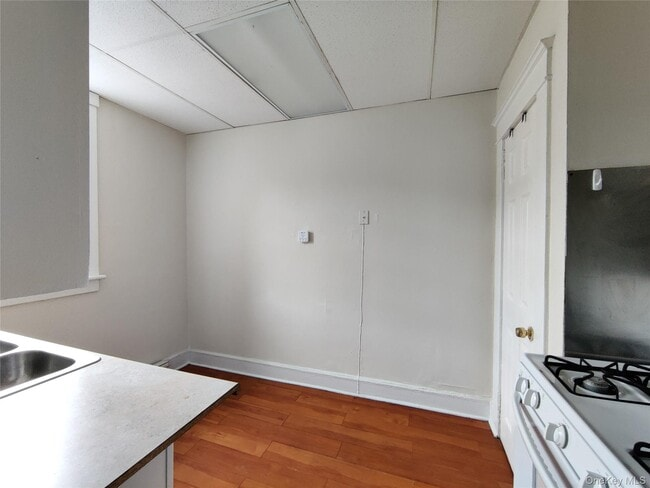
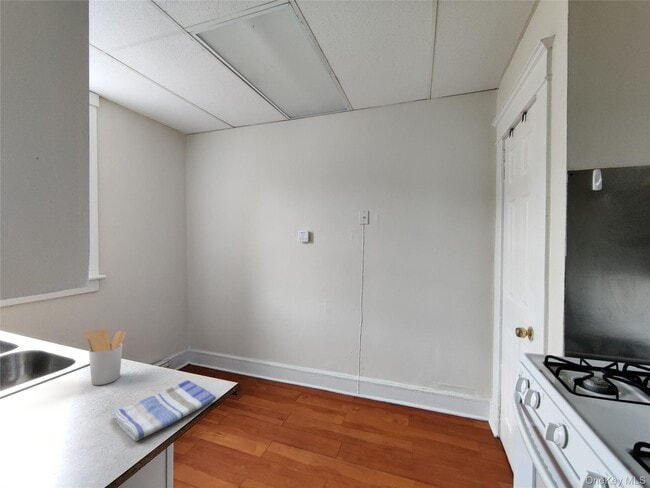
+ dish towel [111,379,217,442]
+ utensil holder [83,327,127,386]
